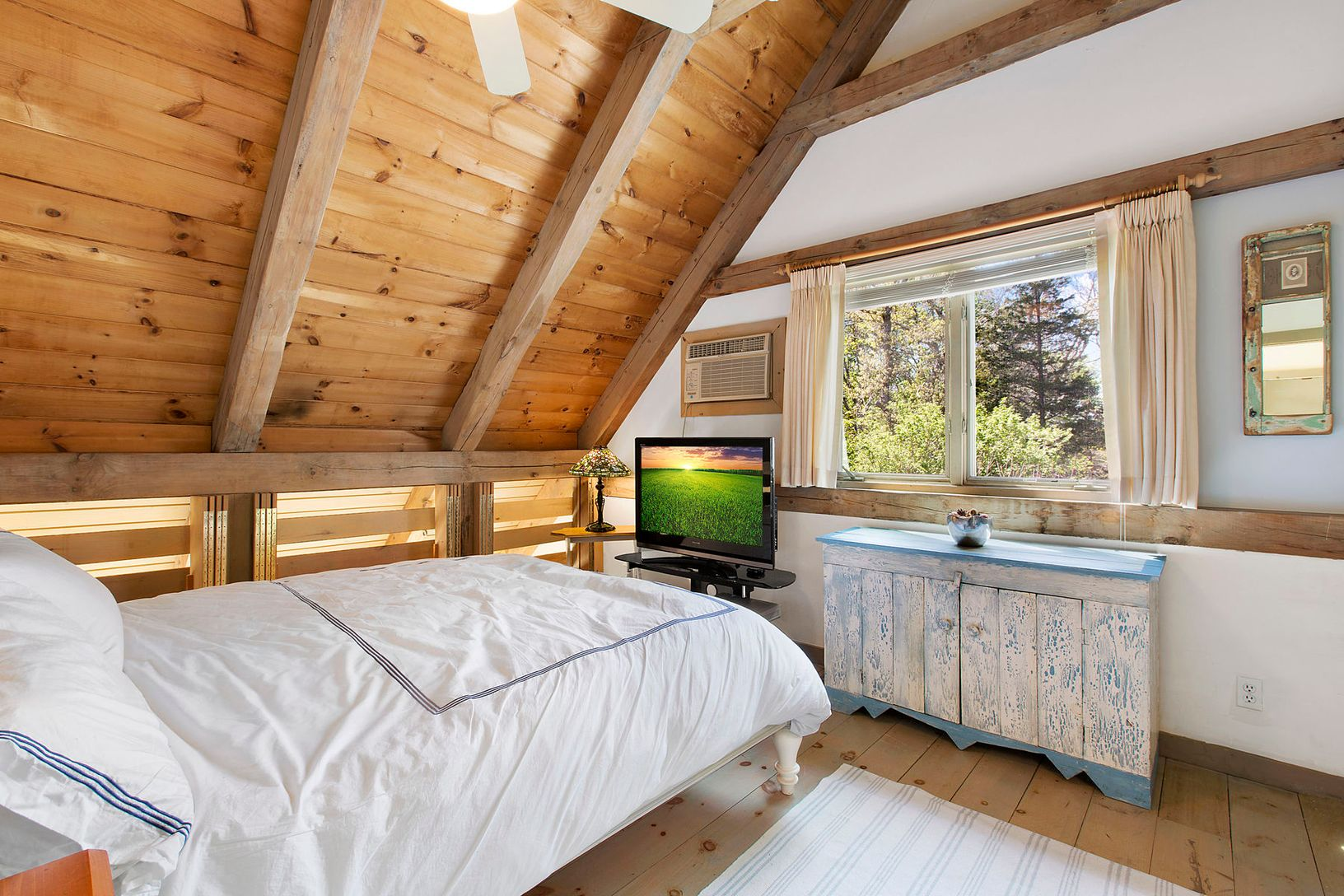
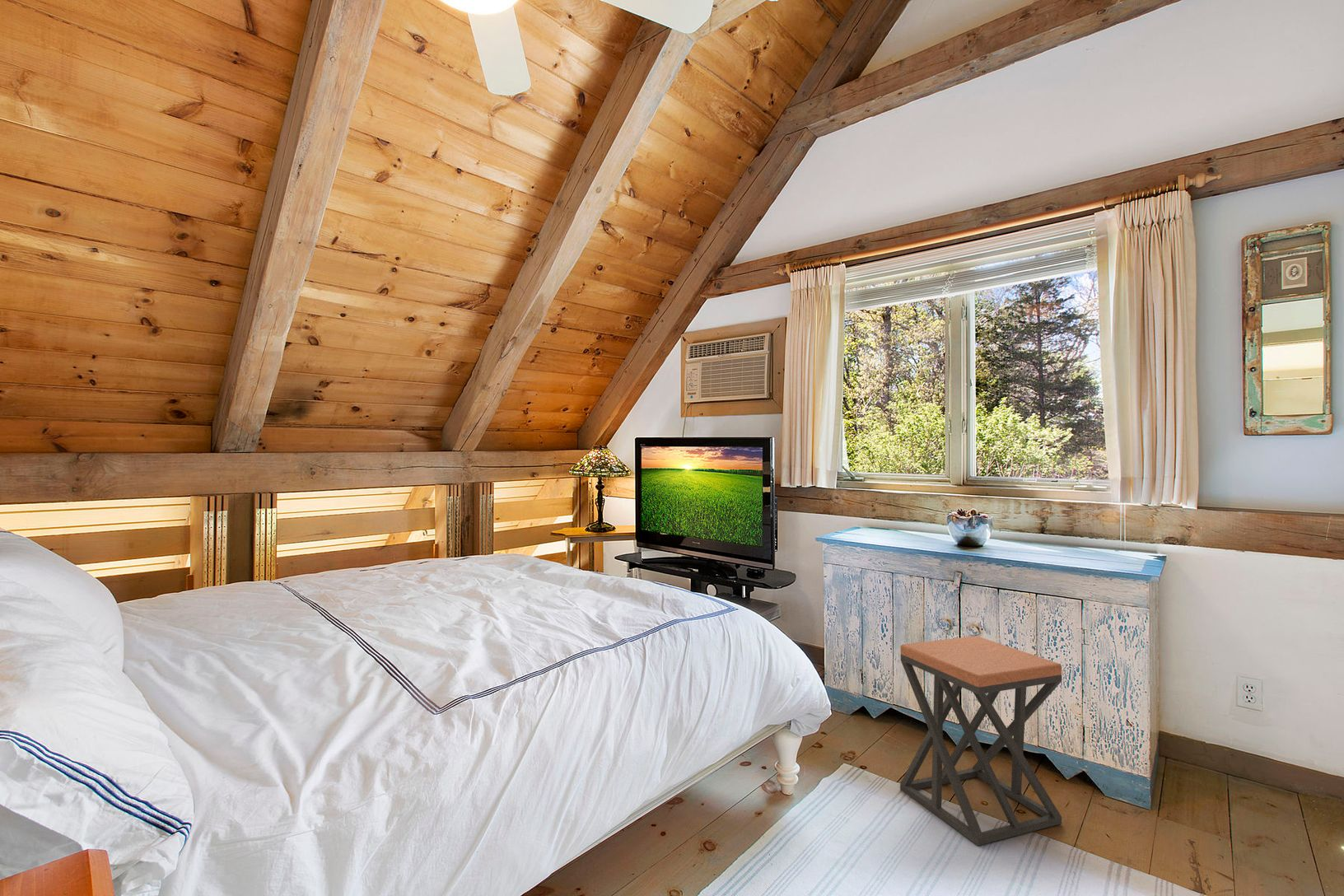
+ stool [899,635,1062,847]
